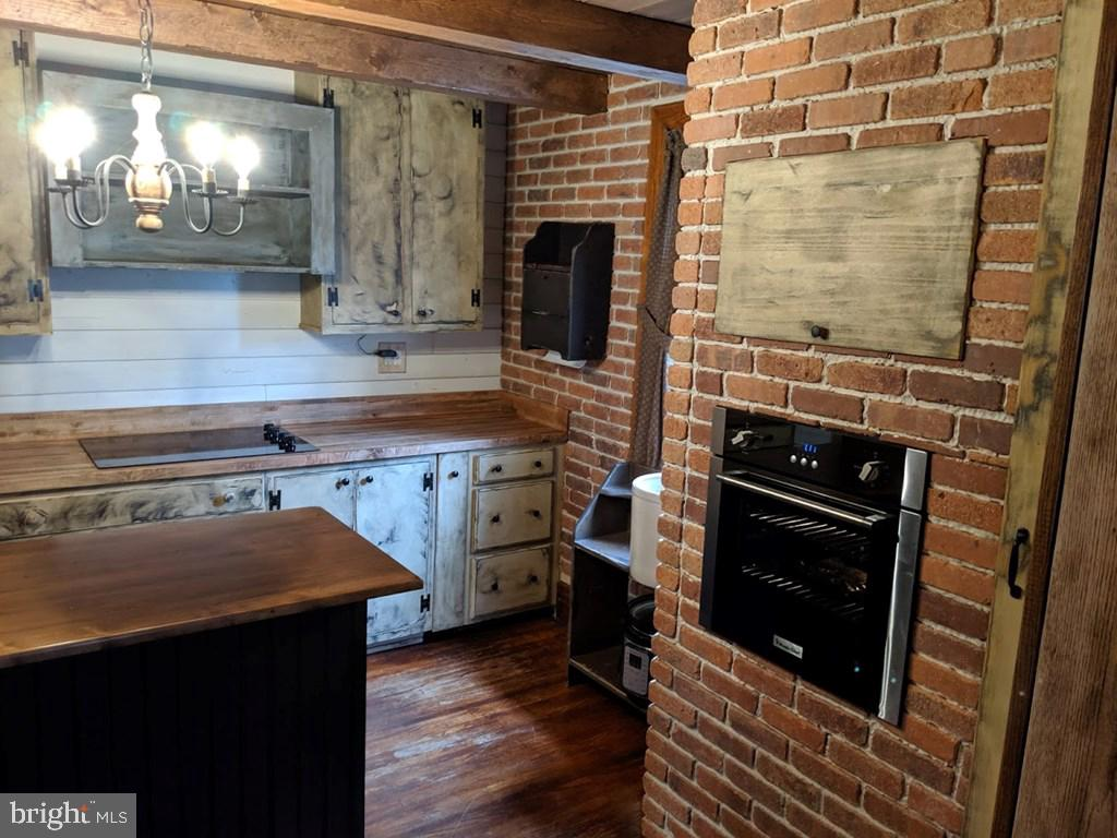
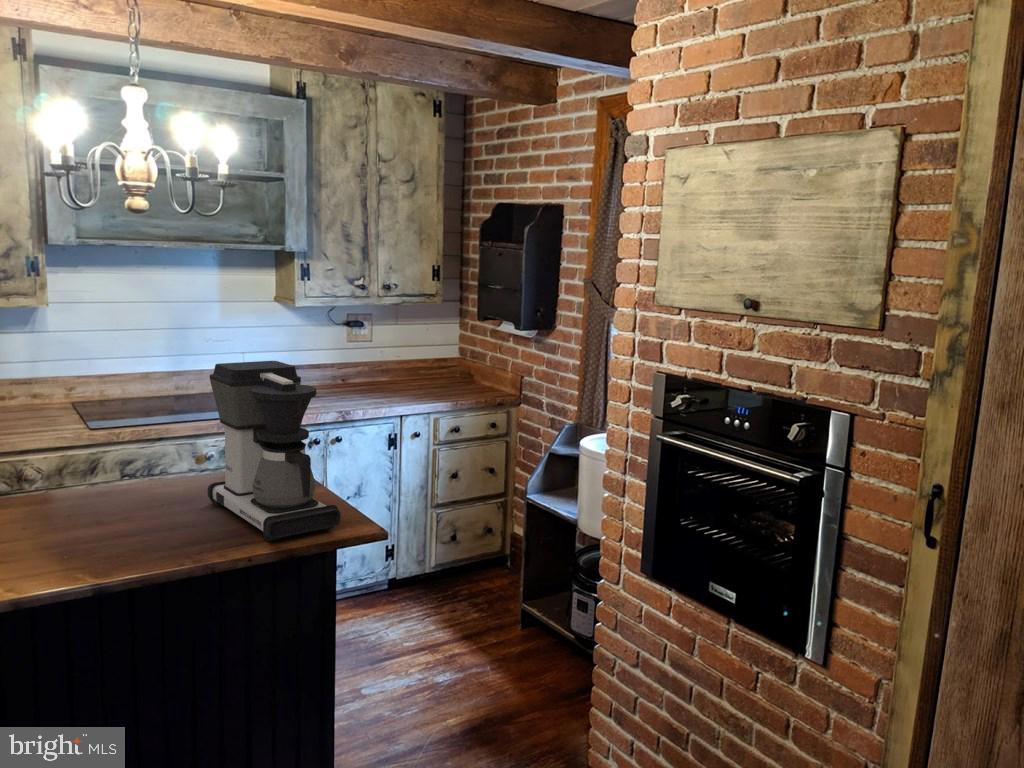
+ coffee maker [207,360,342,542]
